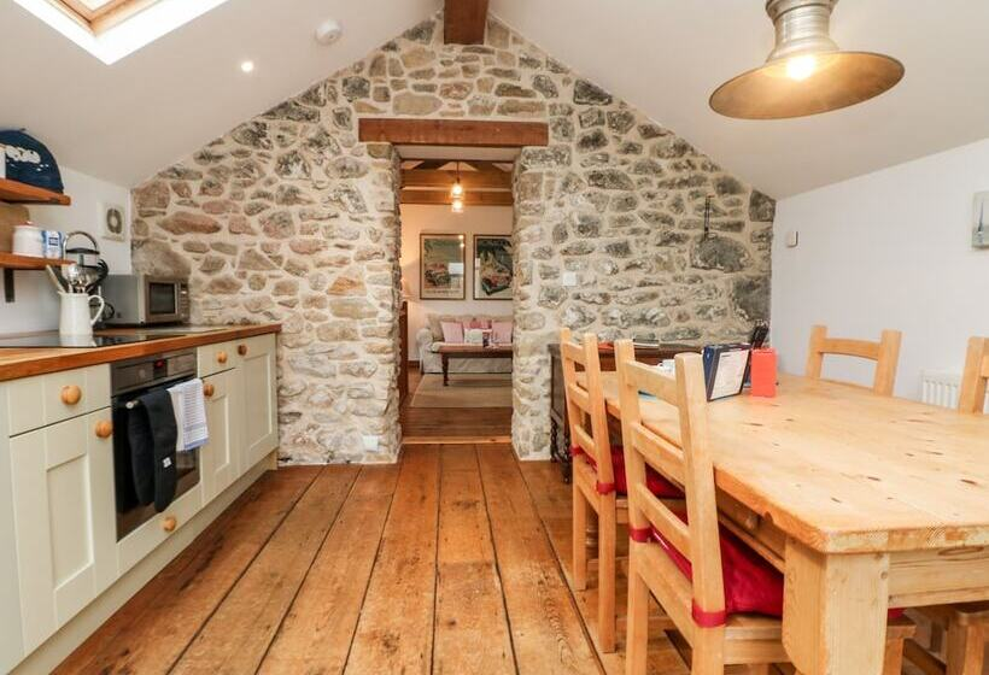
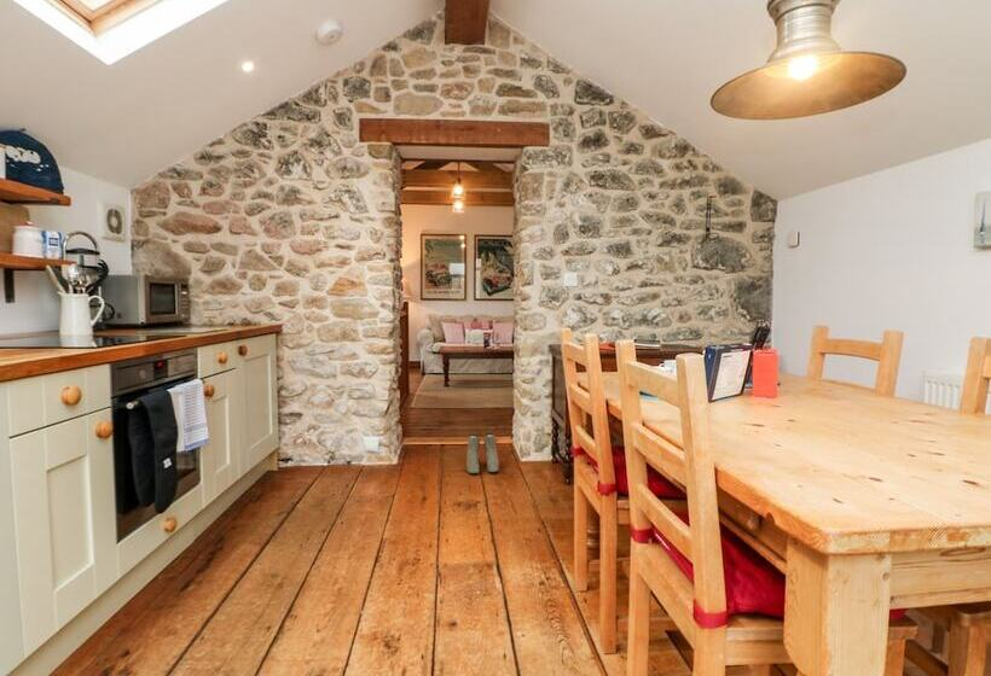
+ boots [465,432,500,474]
